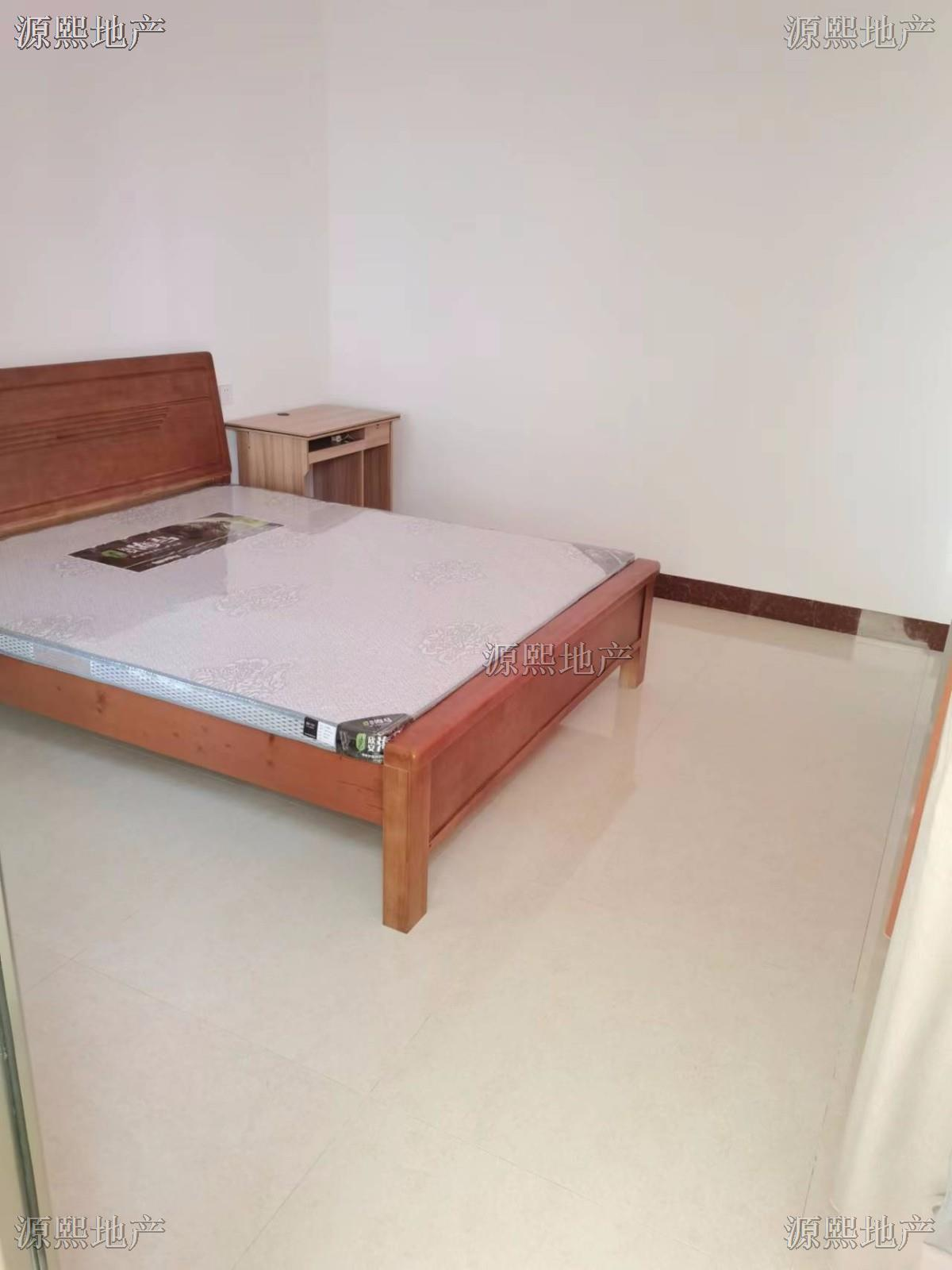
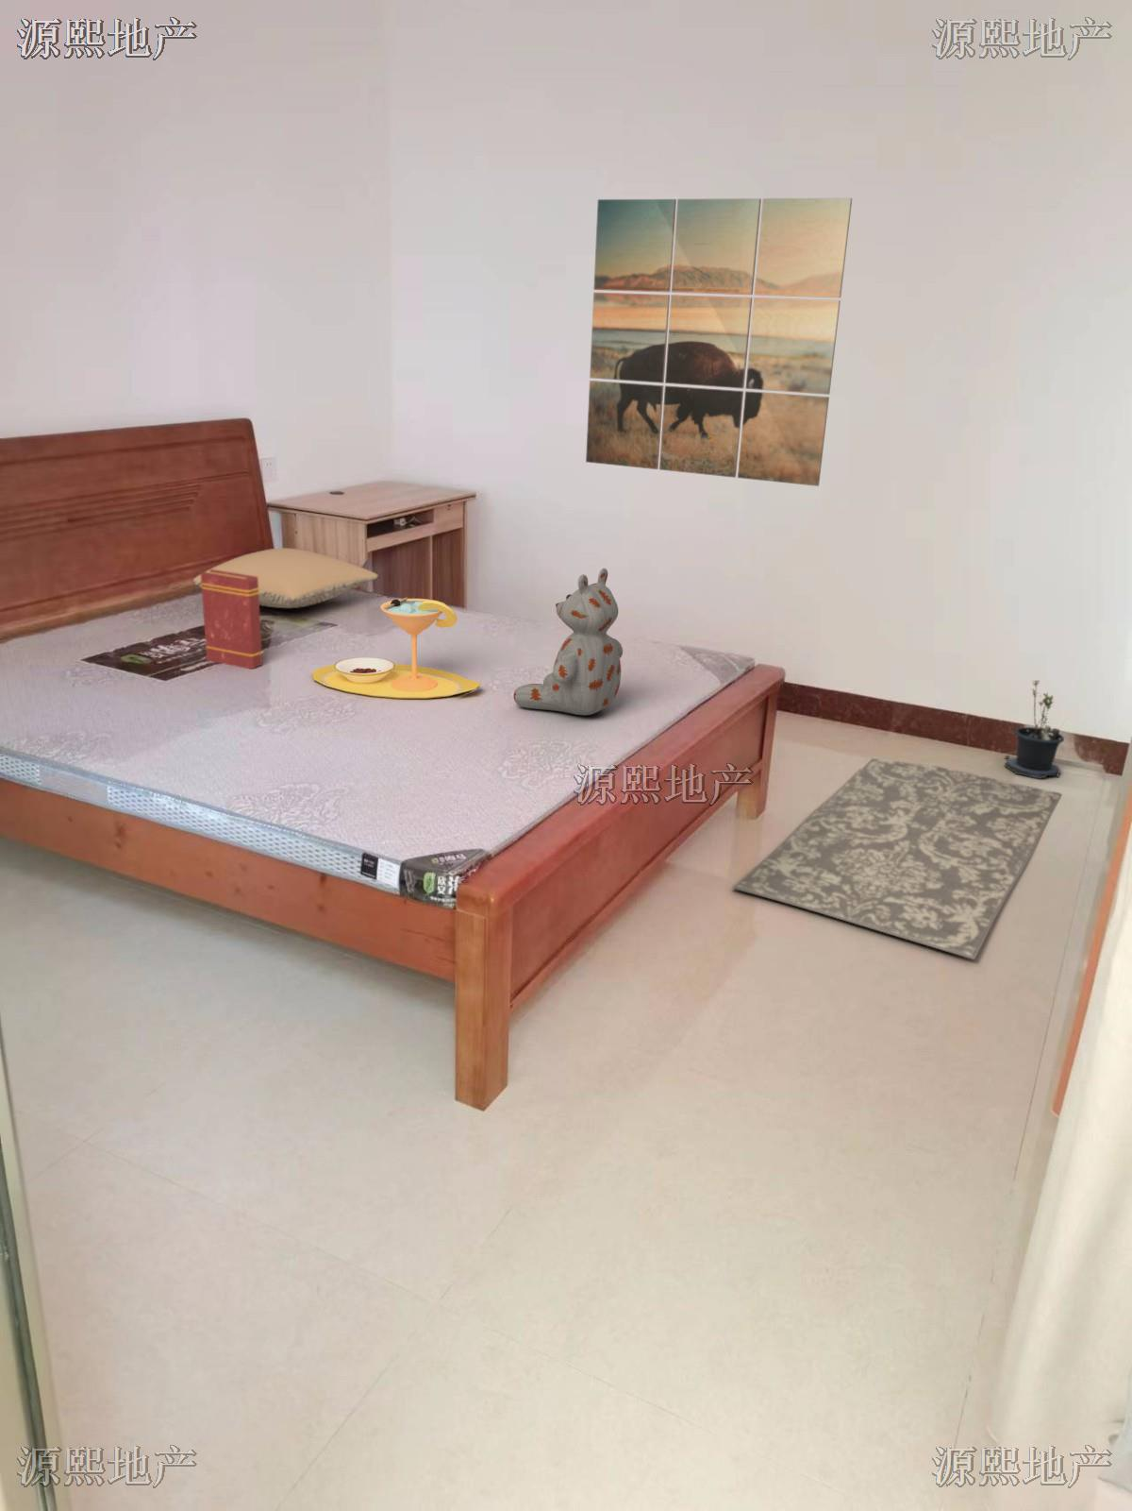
+ potted plant [1004,679,1073,780]
+ rug [732,758,1063,960]
+ stuffed bear [512,568,623,716]
+ wall art [585,198,853,488]
+ book [200,570,265,671]
+ pillow [193,547,379,609]
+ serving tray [312,597,482,700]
